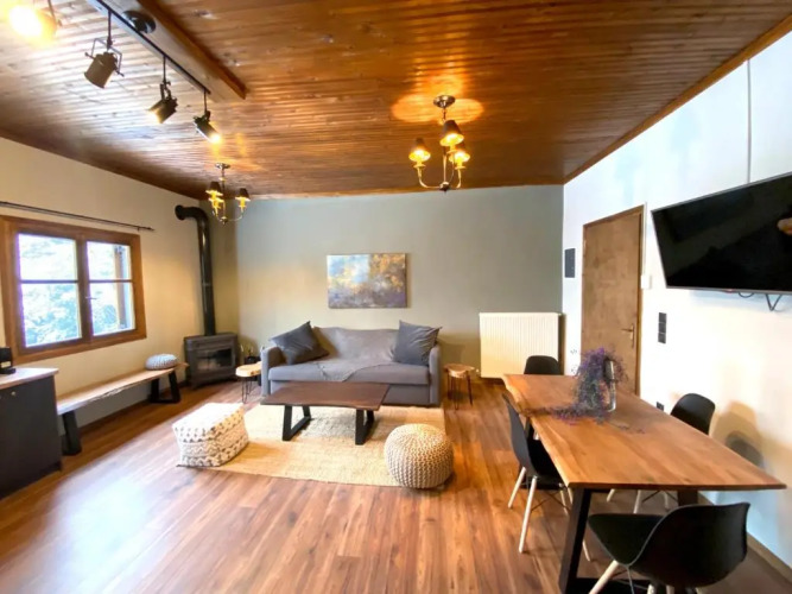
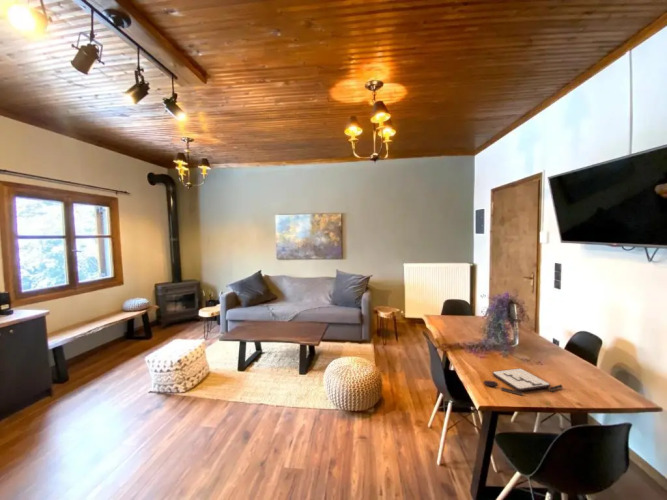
+ board game [483,367,564,396]
